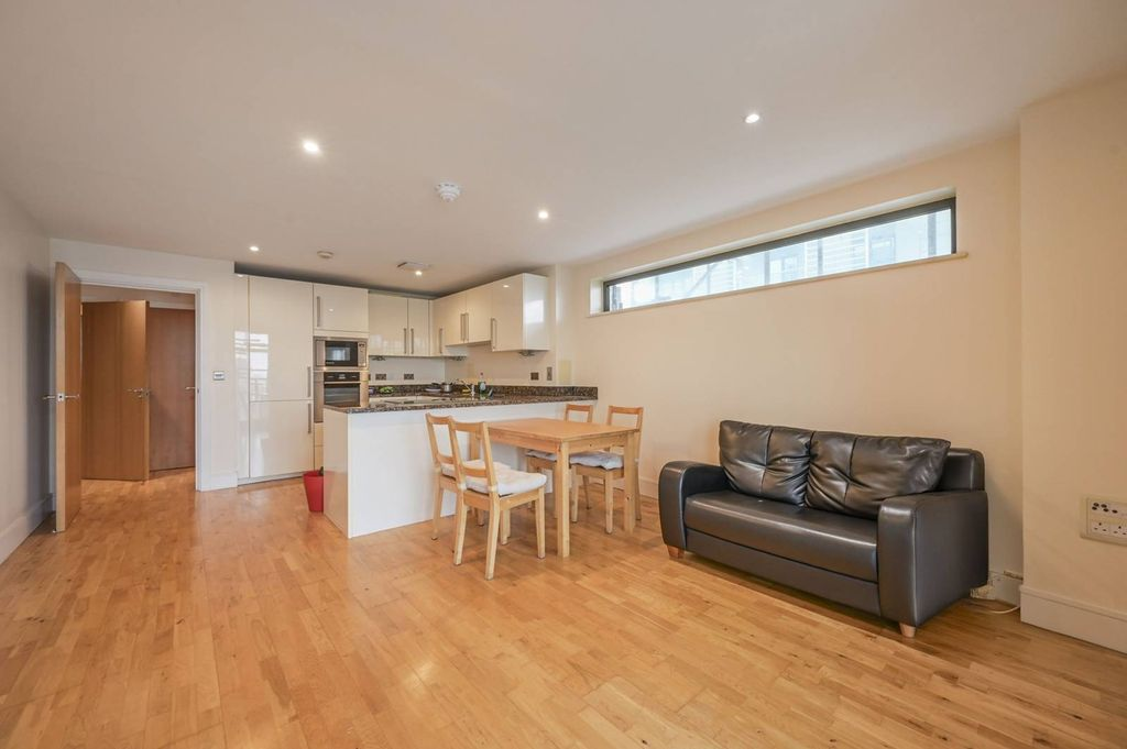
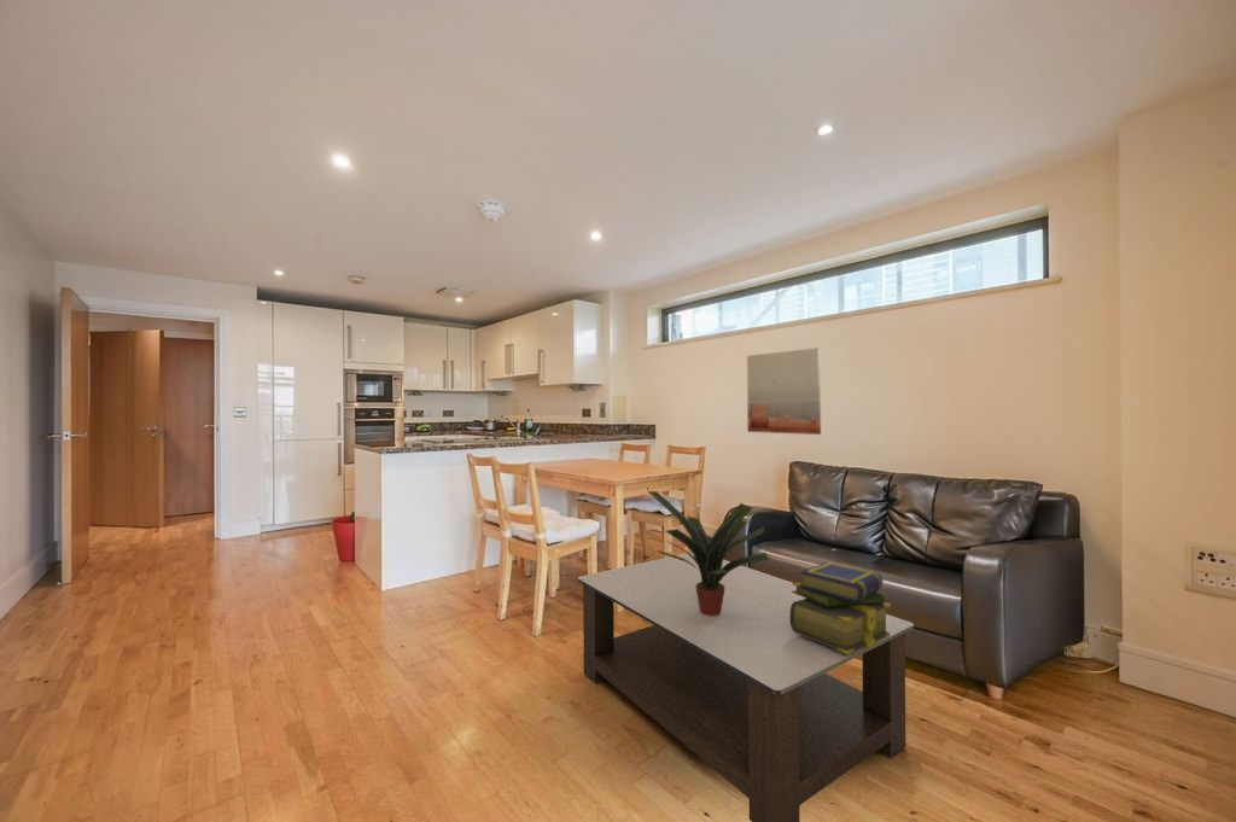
+ coffee table [577,552,915,822]
+ wall art [746,346,822,436]
+ potted plant [647,490,770,617]
+ stack of books [791,561,892,654]
